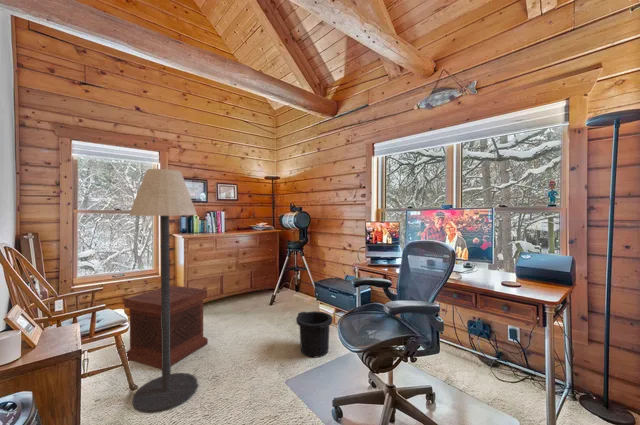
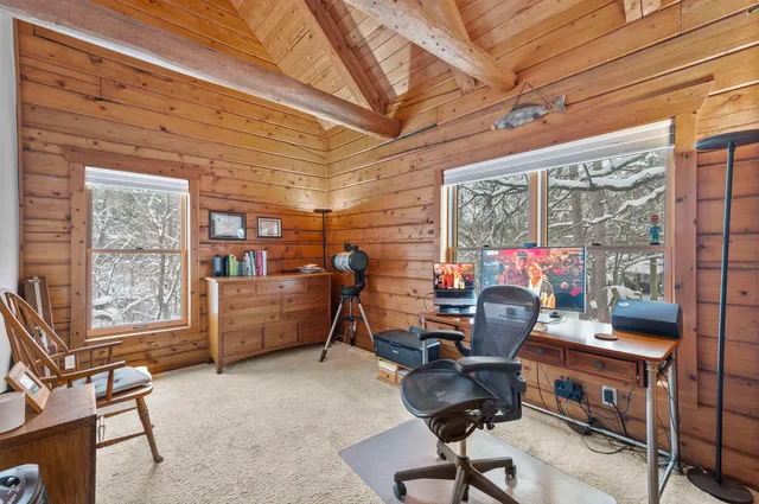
- trash can [295,310,334,358]
- side table [123,284,209,370]
- floor lamp [128,168,198,414]
